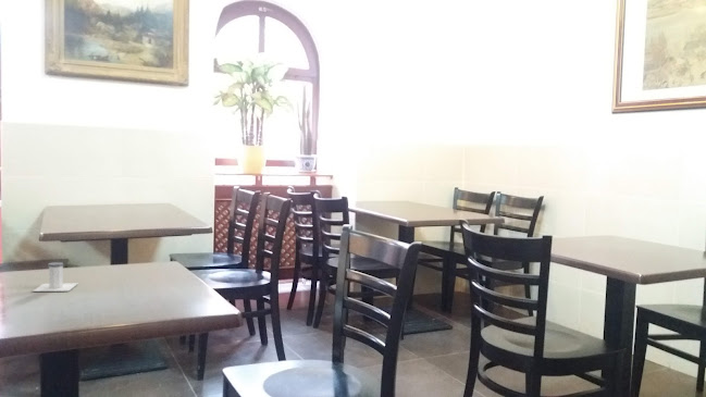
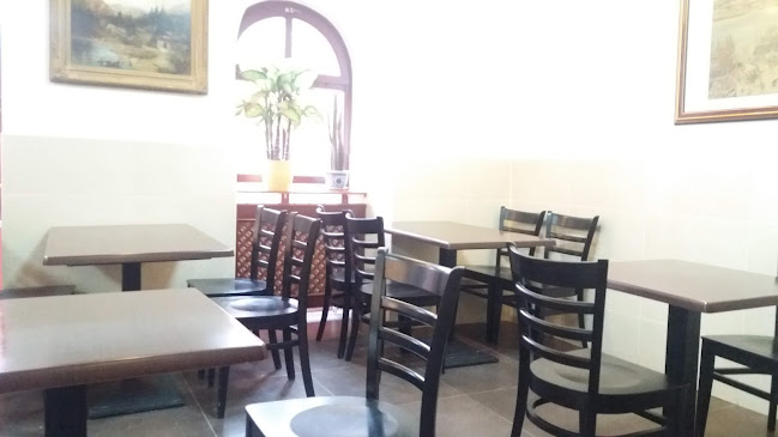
- salt shaker [32,261,78,293]
